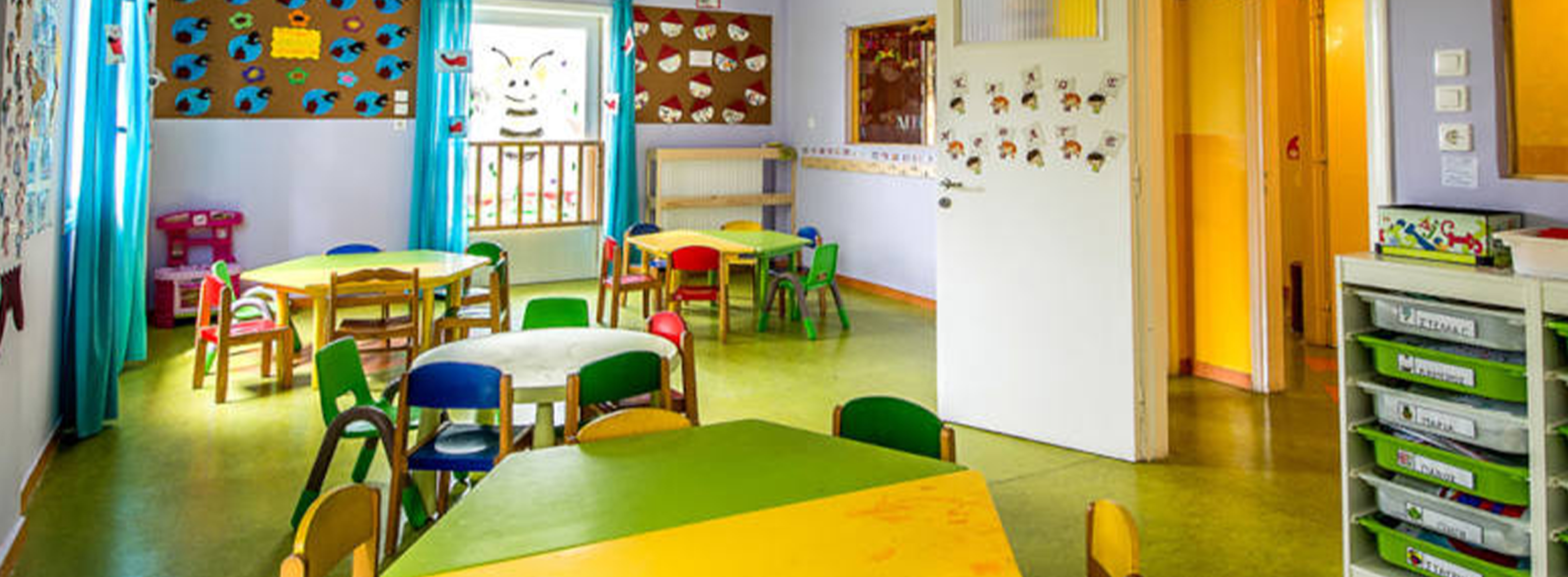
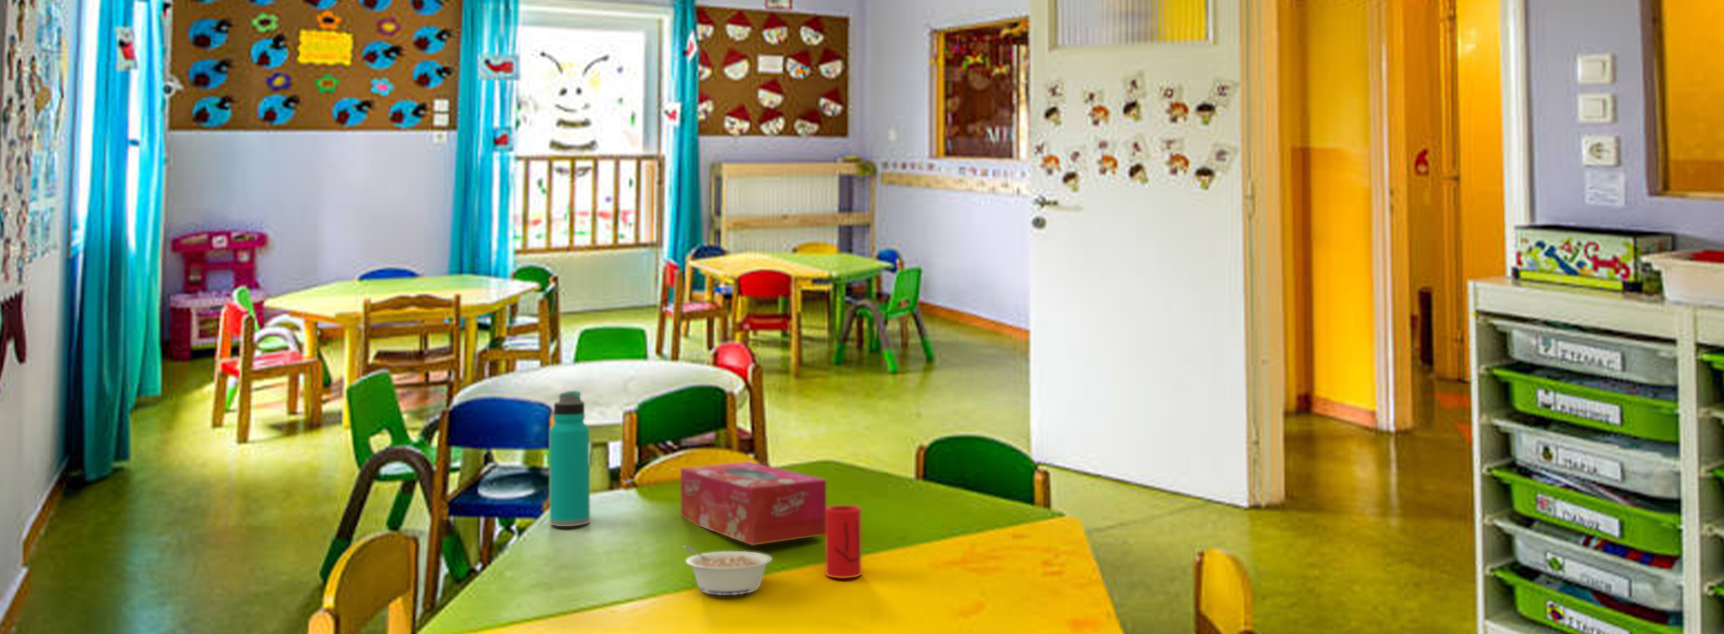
+ cup [825,504,862,579]
+ tissue box [681,461,827,546]
+ water bottle [549,391,590,526]
+ legume [683,545,772,596]
